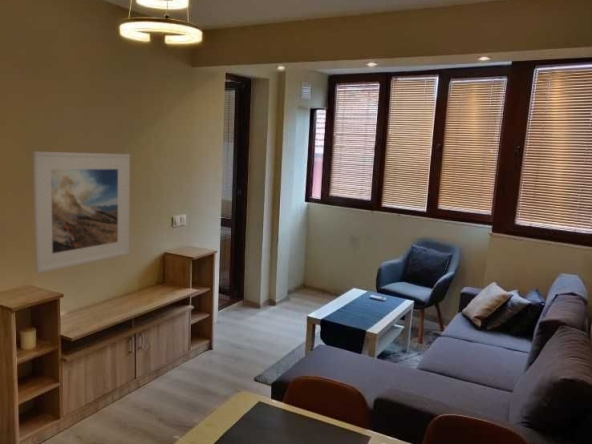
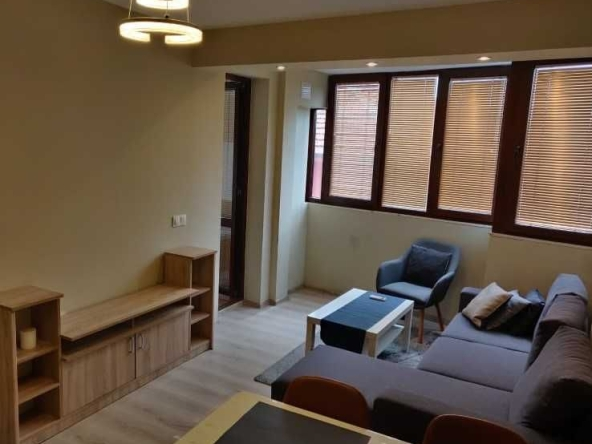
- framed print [32,150,131,274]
